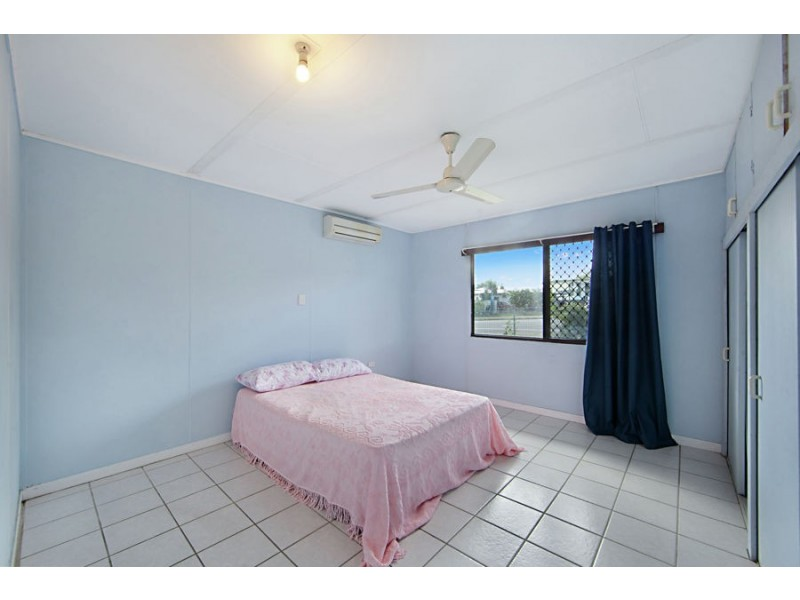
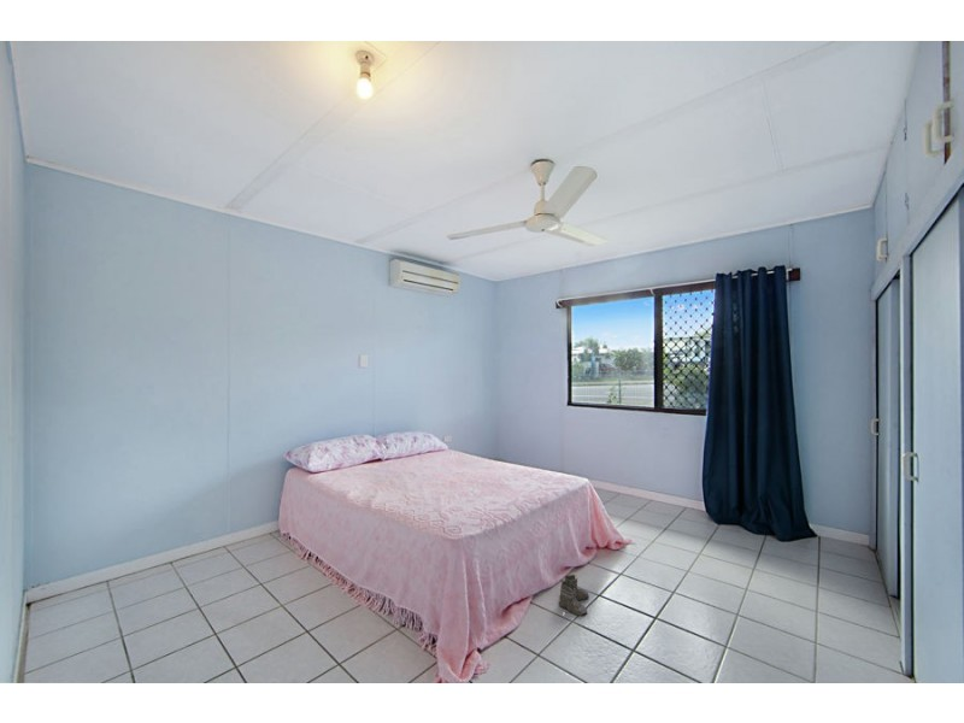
+ boots [558,574,590,617]
